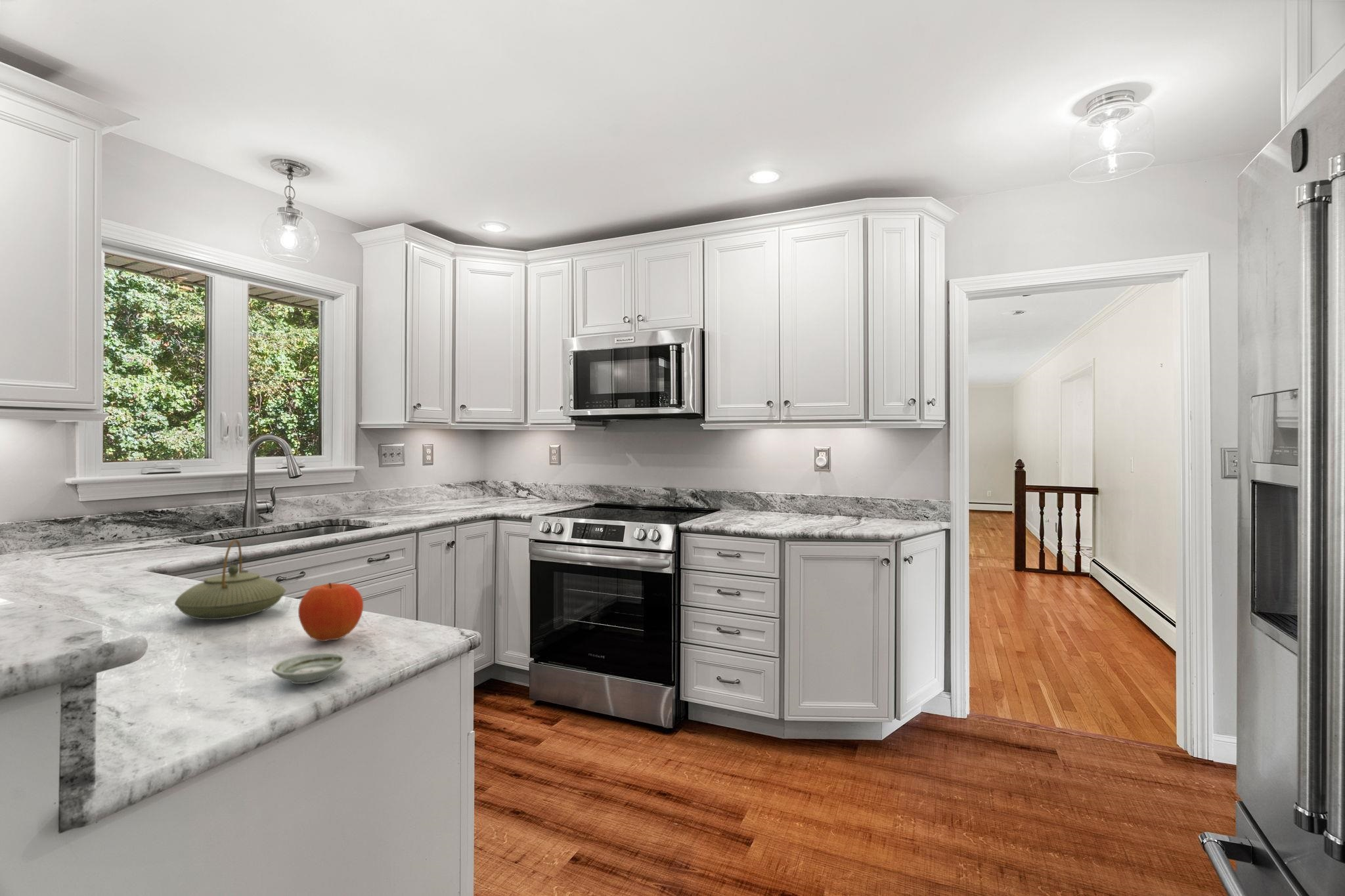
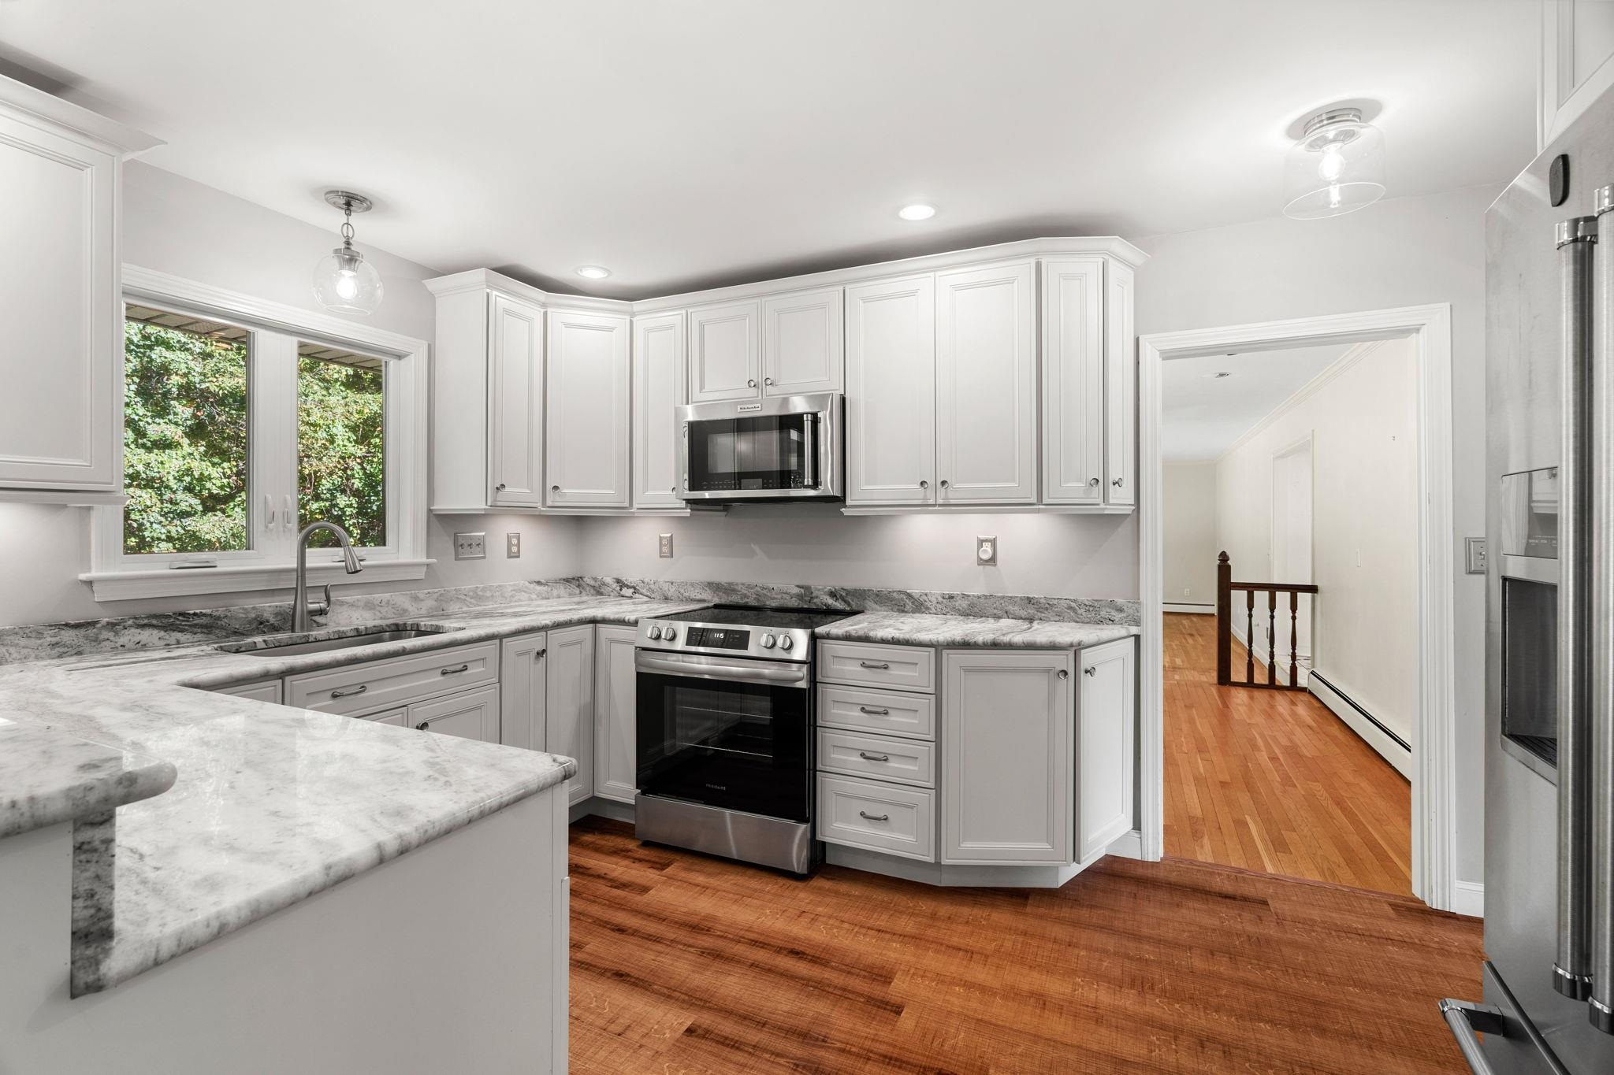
- fruit [298,582,364,642]
- teapot [174,539,287,620]
- saucer [271,652,347,685]
